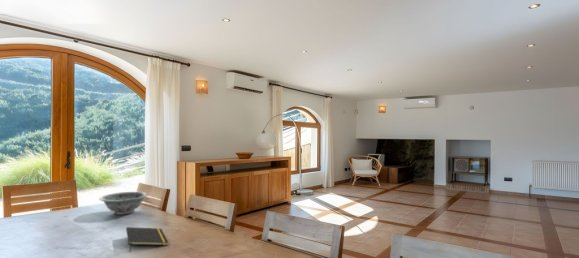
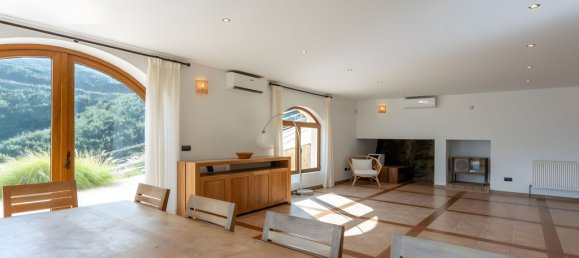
- notepad [125,226,169,252]
- decorative bowl [99,191,149,216]
